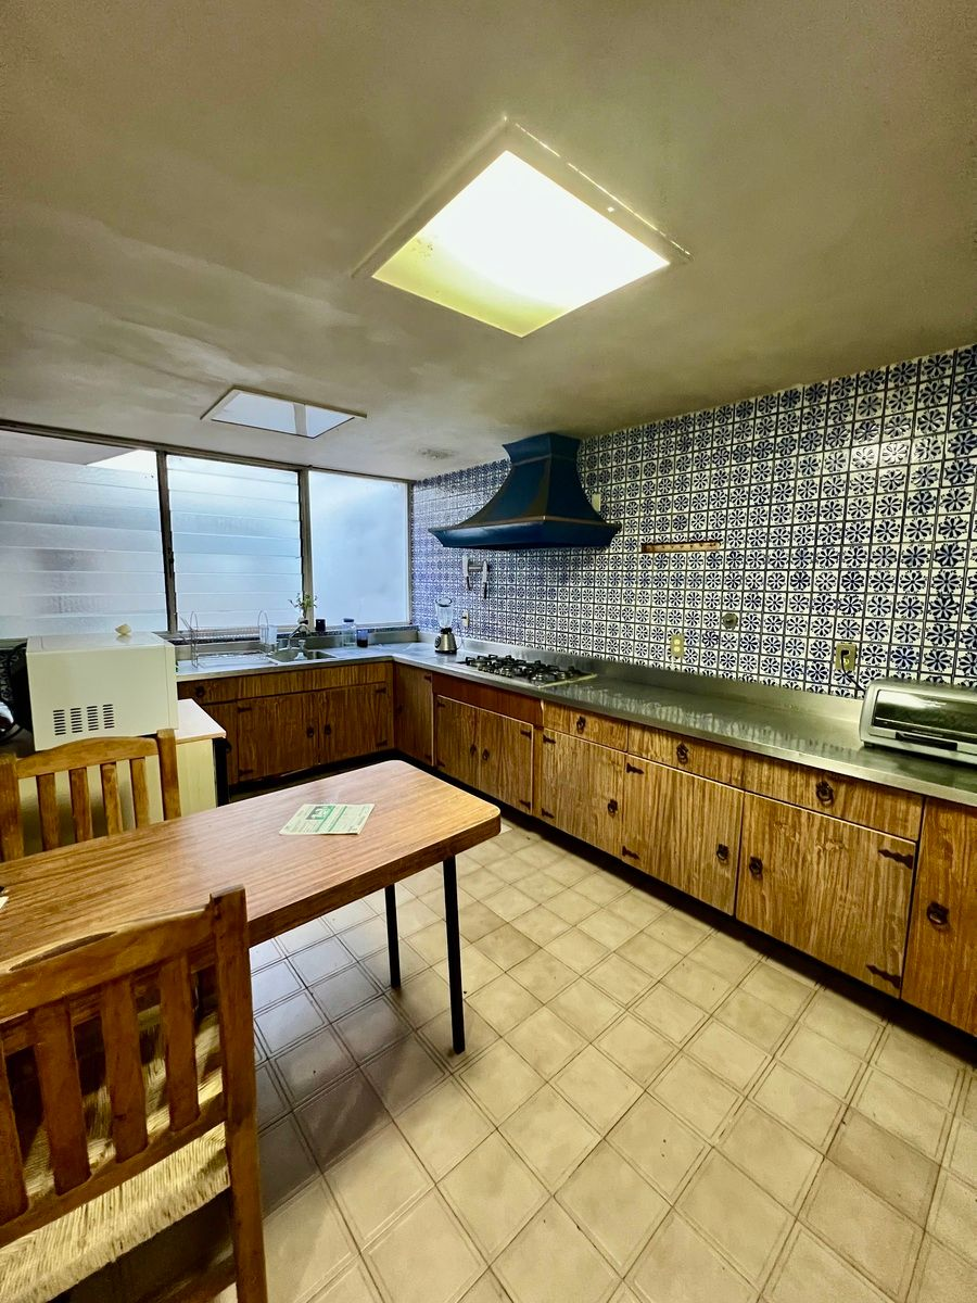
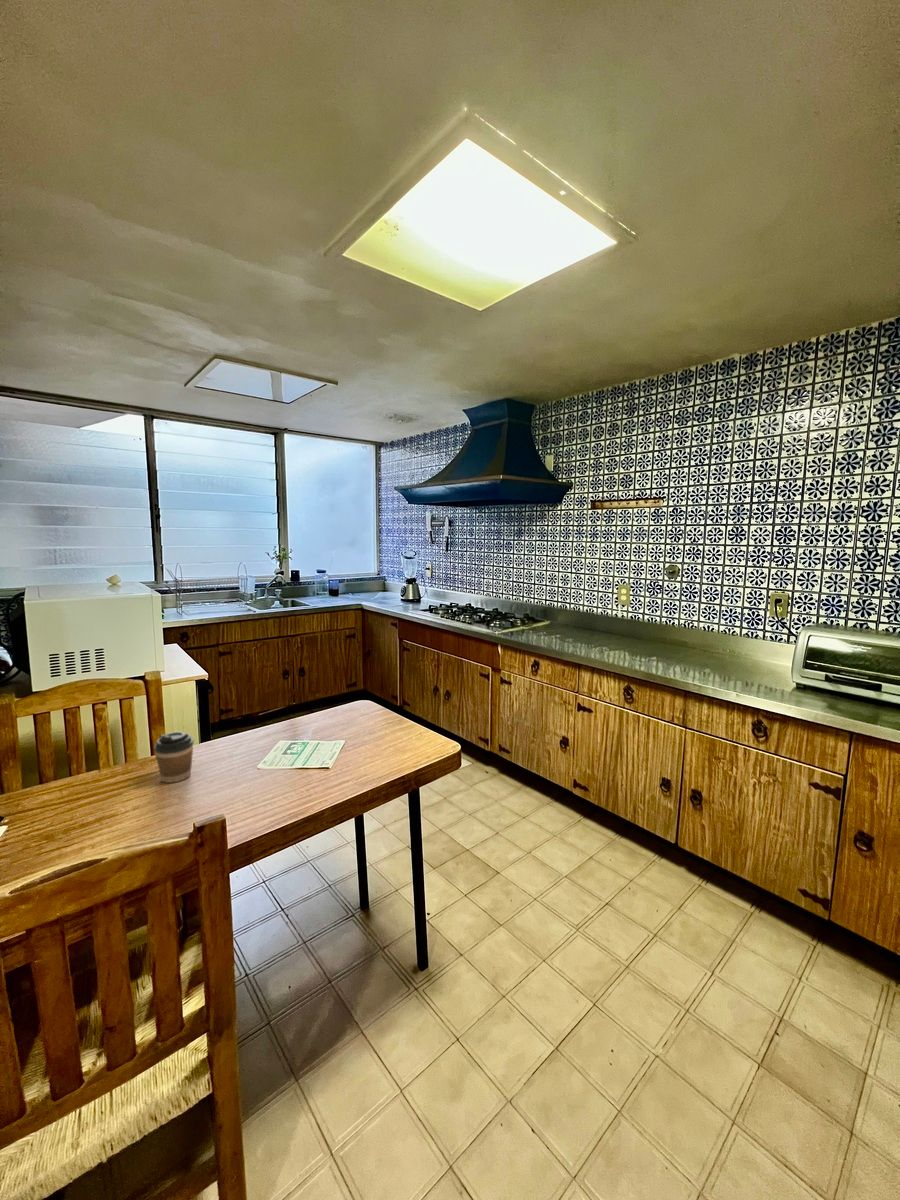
+ coffee cup [153,731,195,784]
